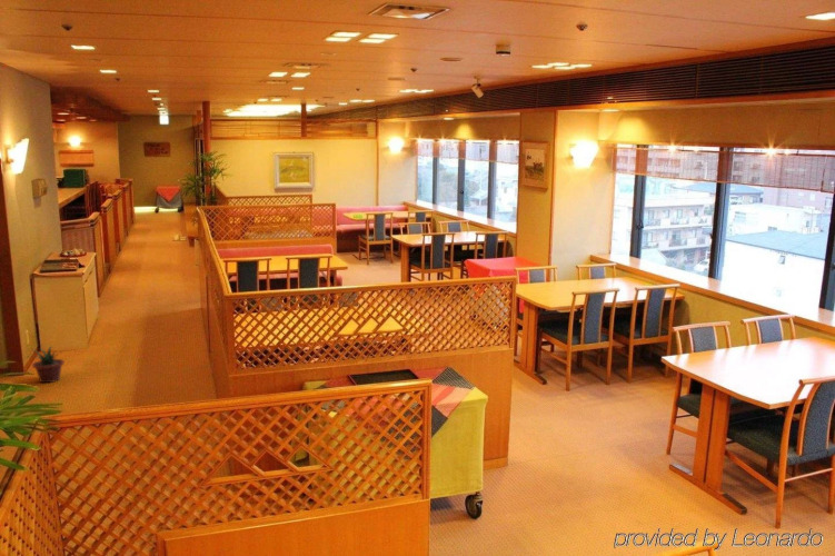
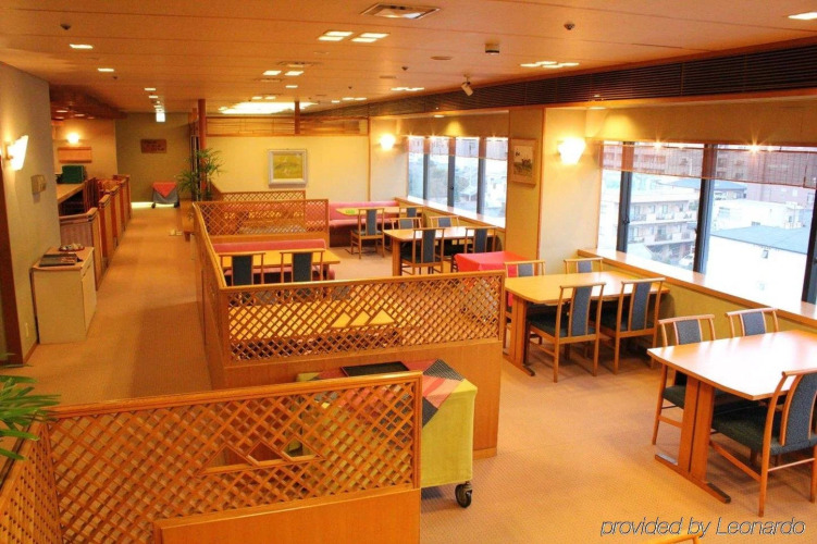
- potted plant [24,345,66,384]
